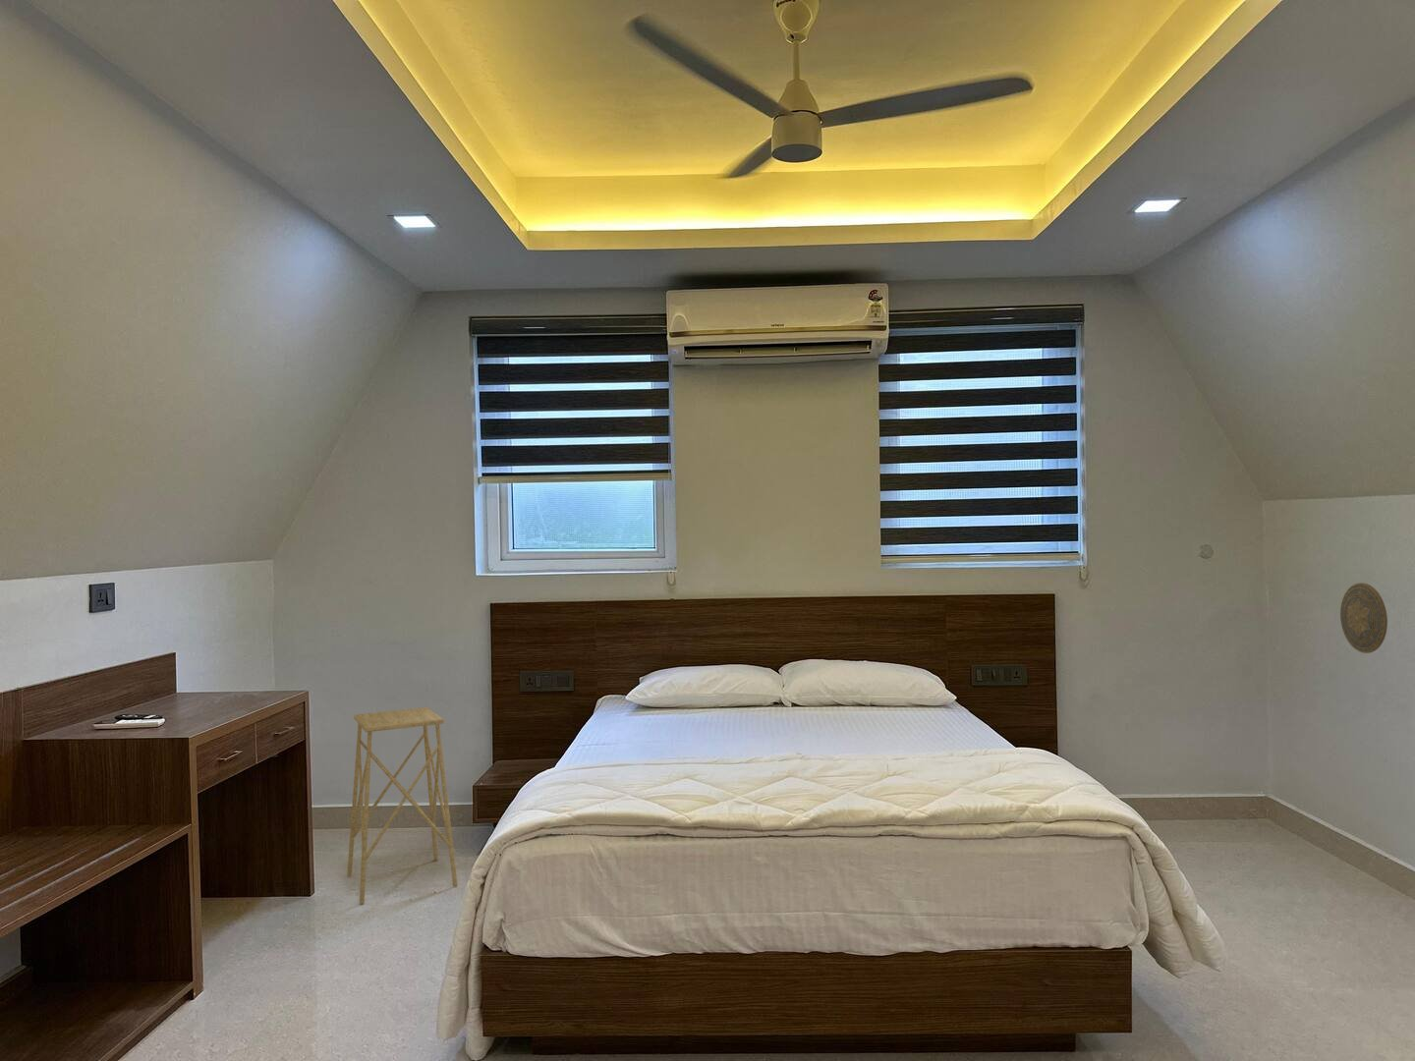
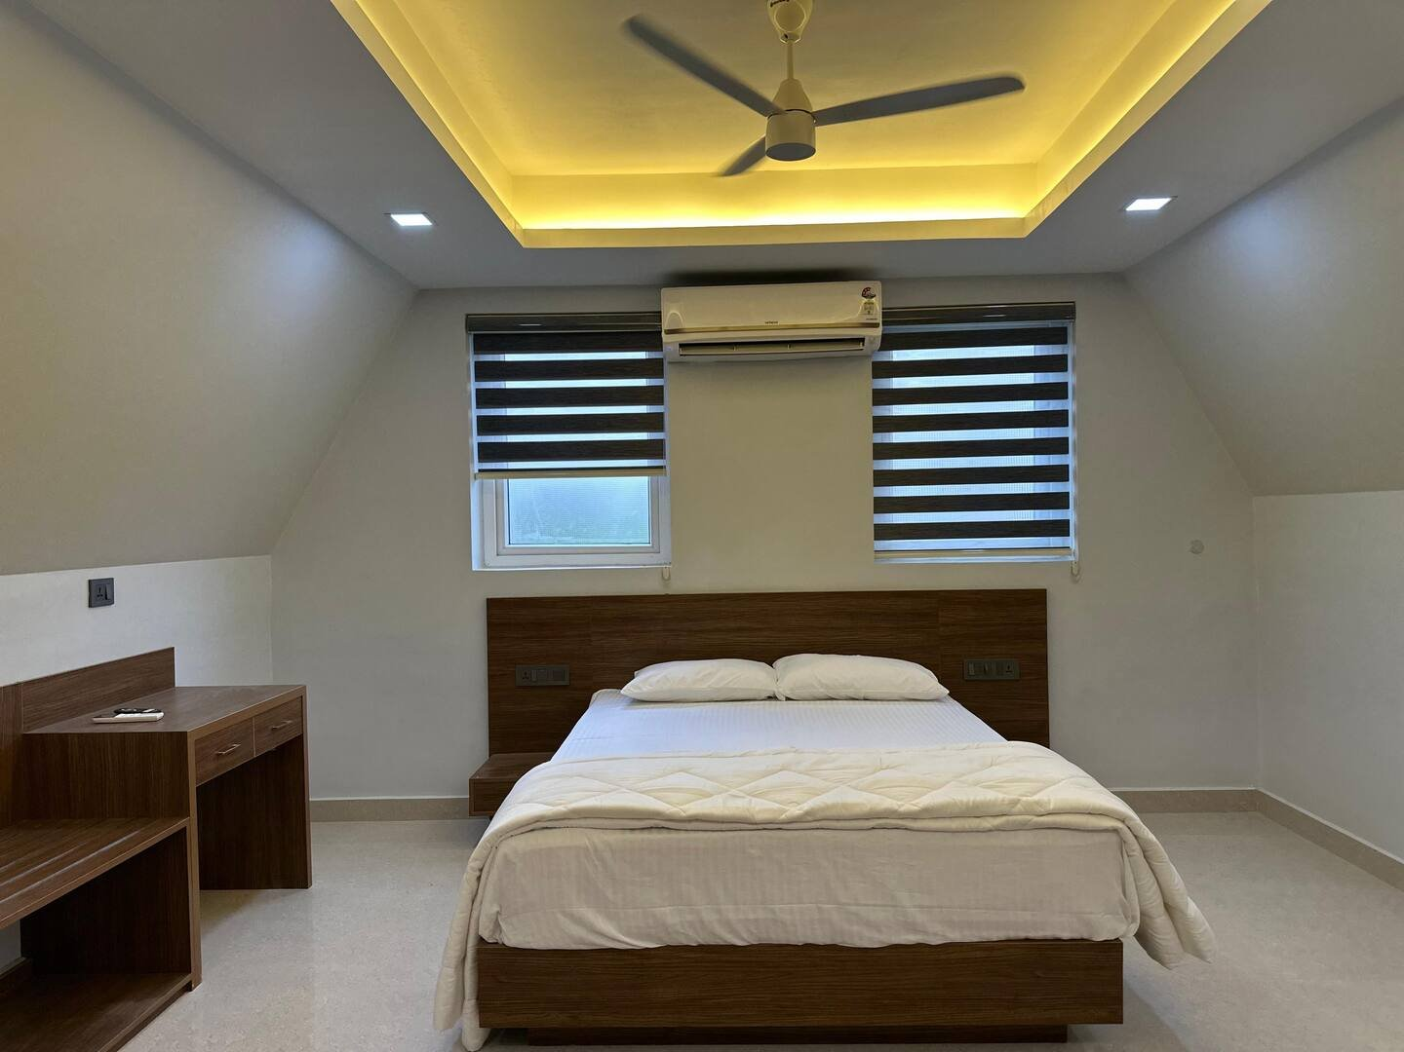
- decorative plate [1339,582,1388,654]
- side table [345,707,459,905]
